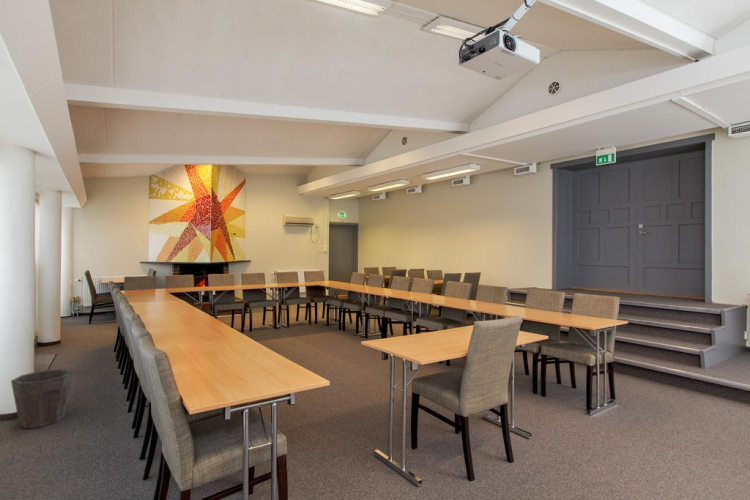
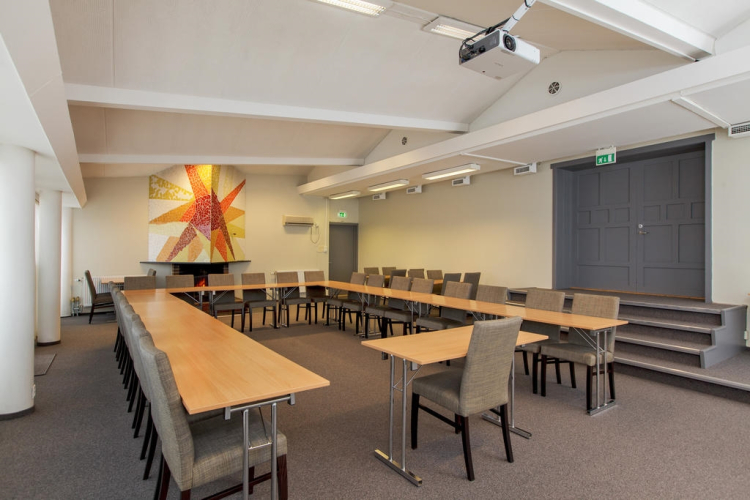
- waste bin [10,368,73,429]
